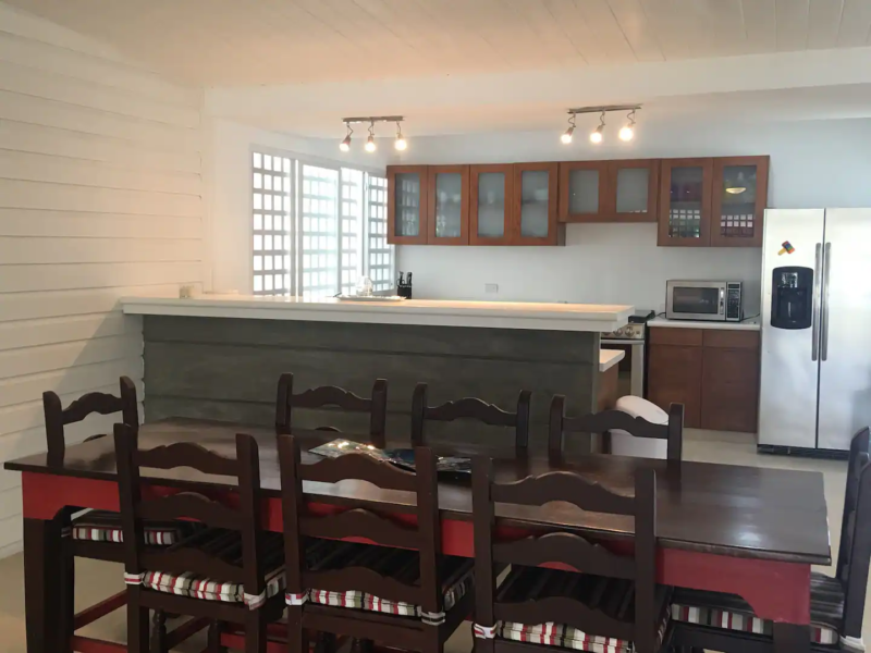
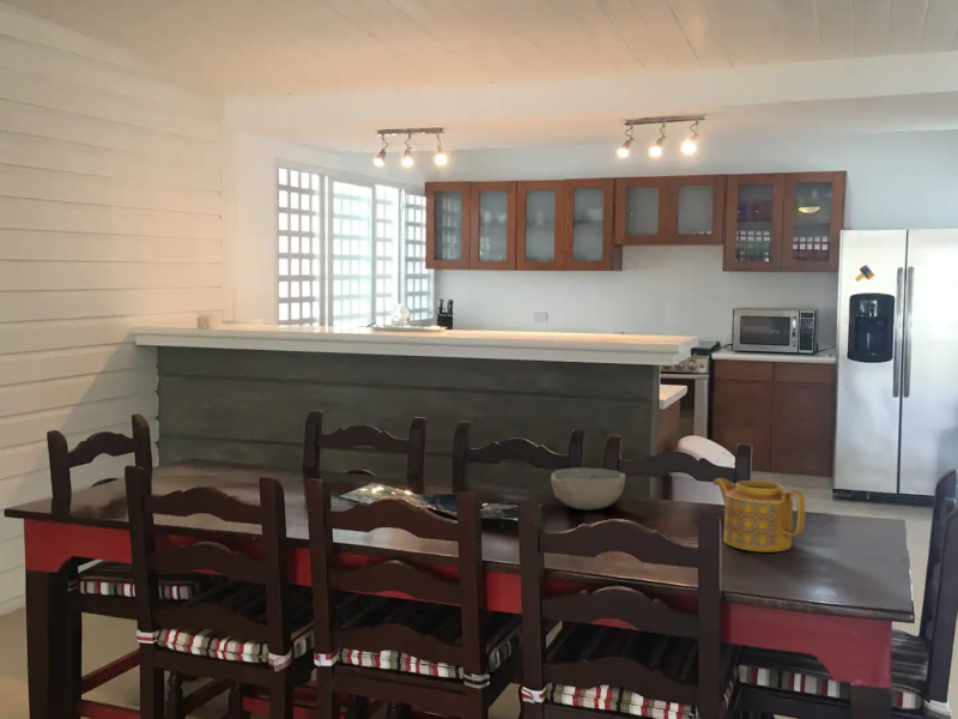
+ bowl [550,467,626,510]
+ teapot [713,477,806,552]
